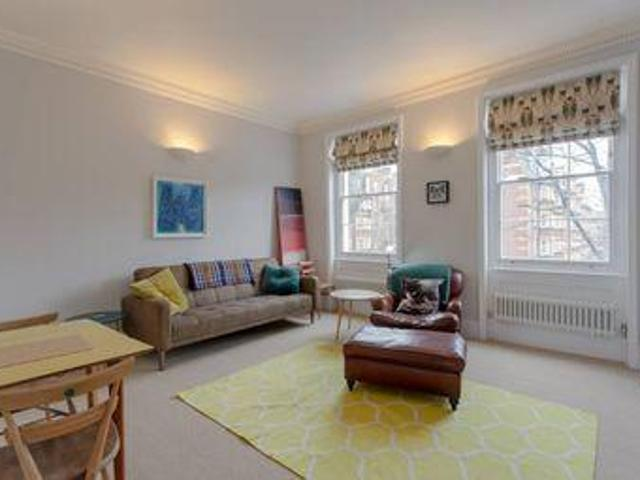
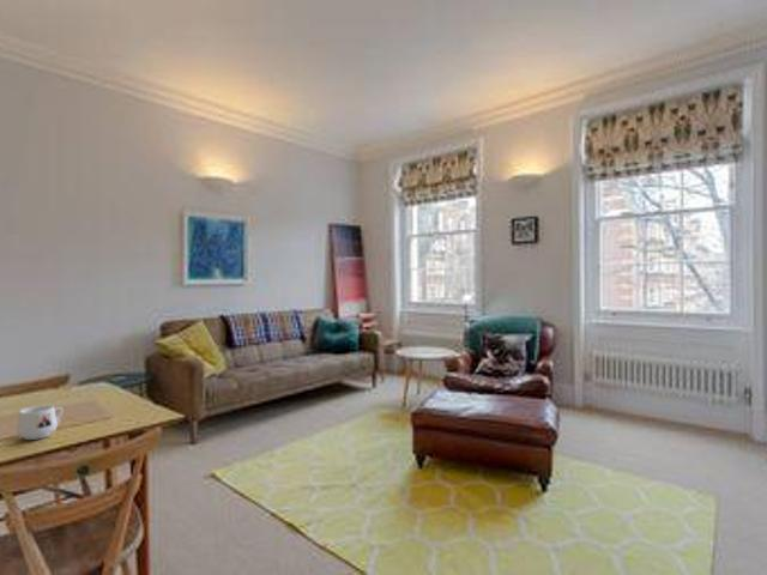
+ mug [14,404,65,441]
